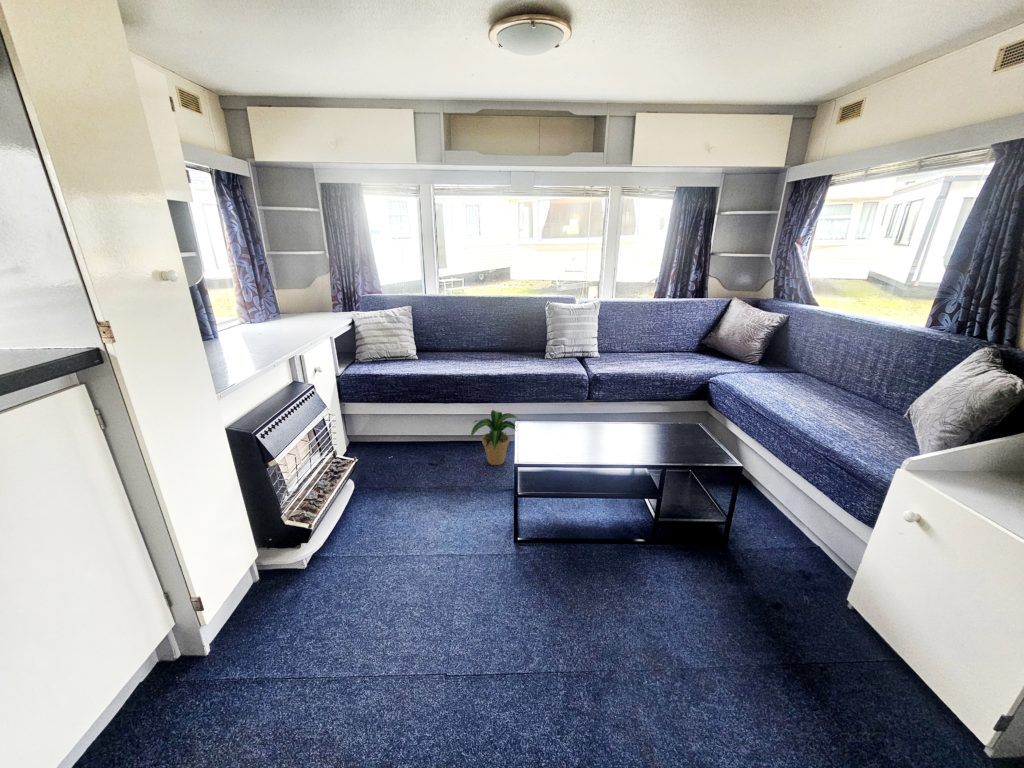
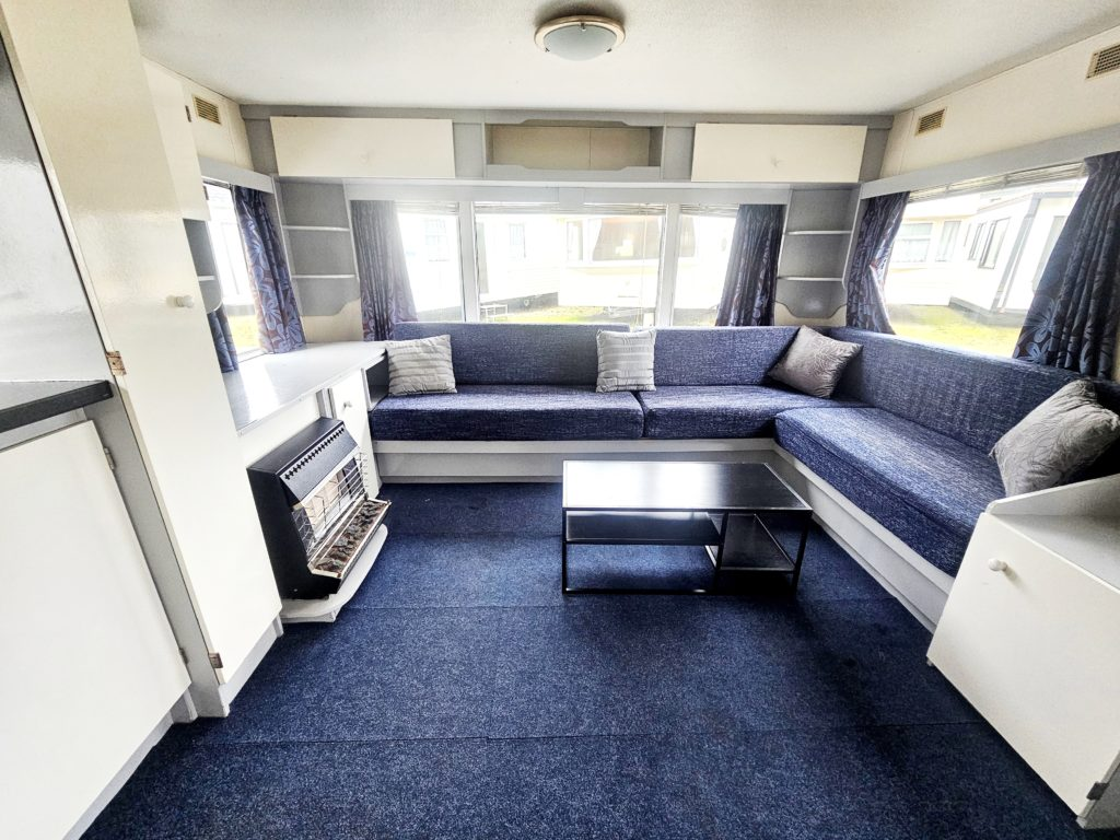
- potted plant [470,409,521,466]
